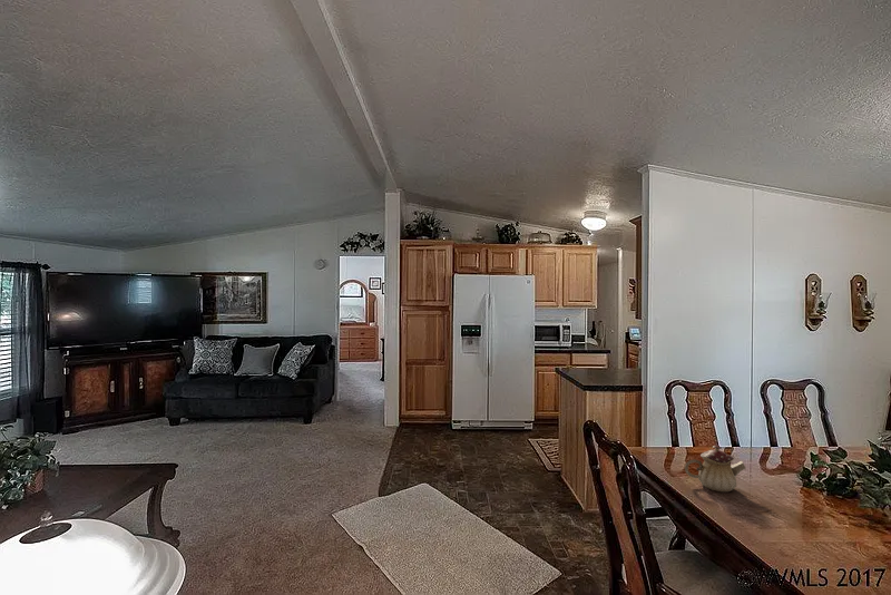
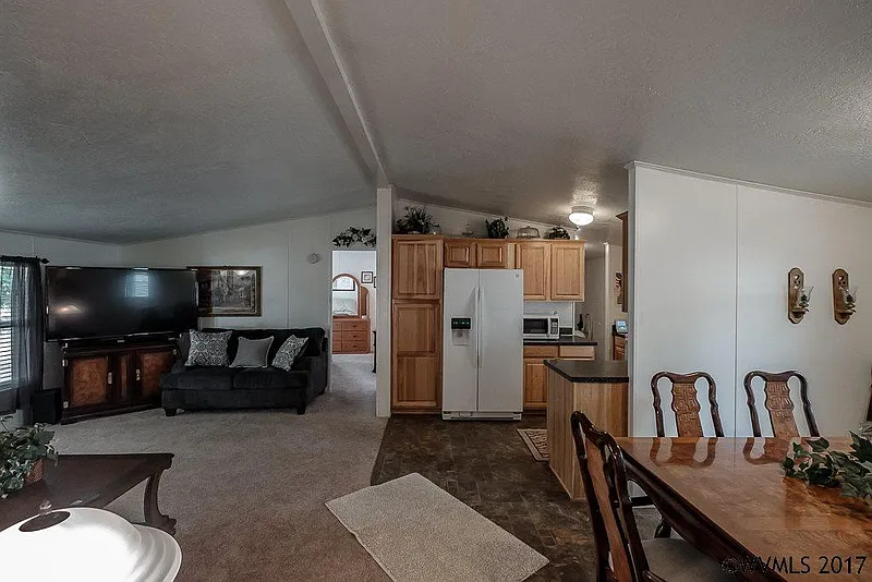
- teapot [684,445,746,492]
